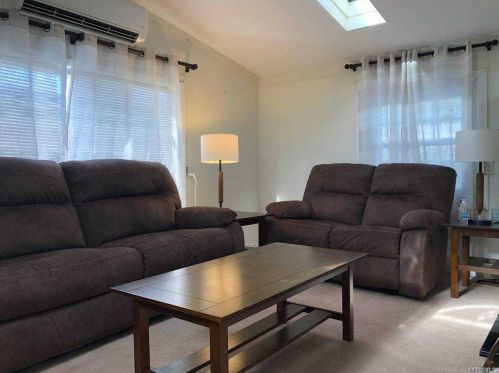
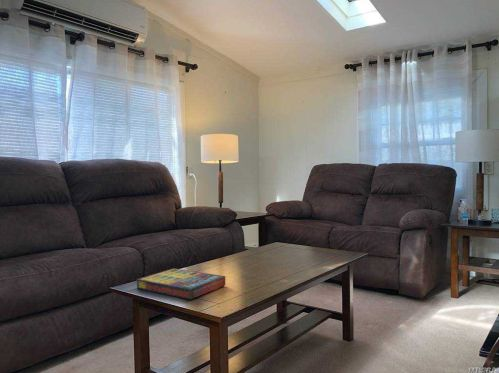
+ game compilation box [136,267,226,300]
